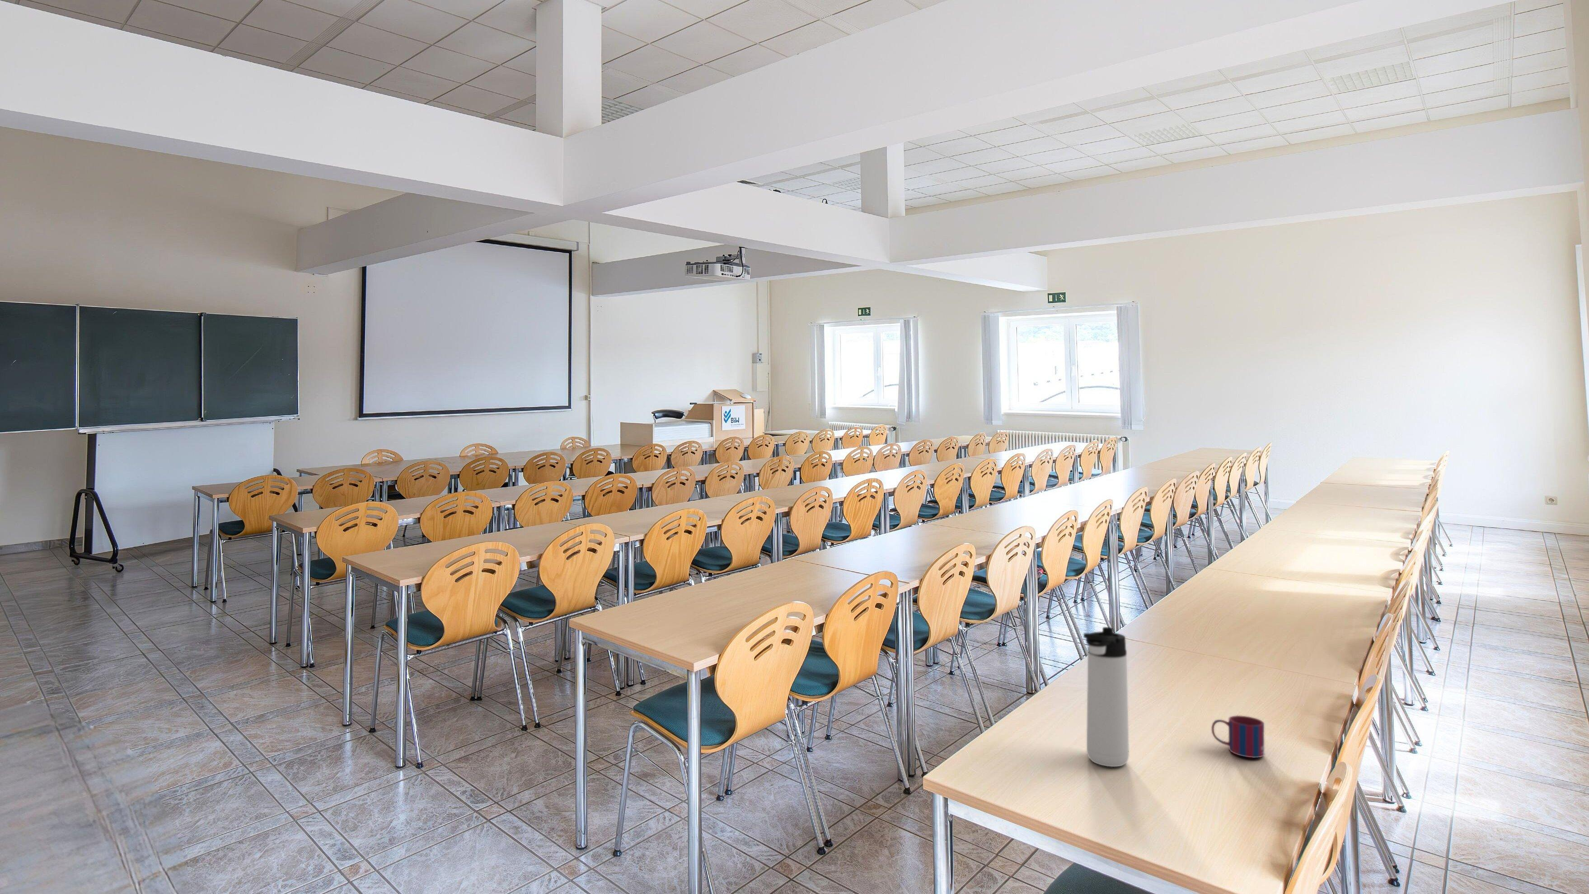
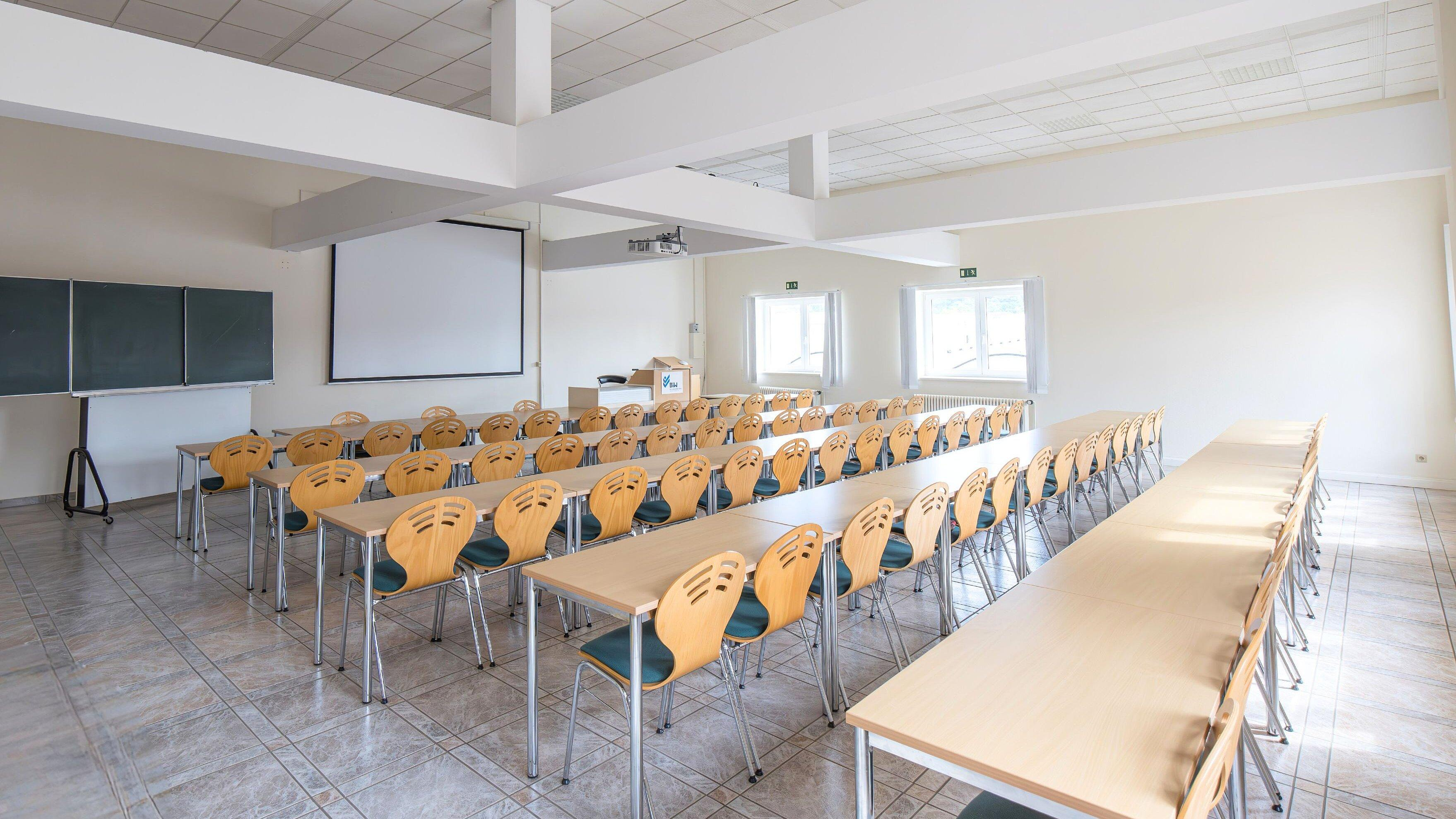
- mug [1210,715,1265,759]
- thermos bottle [1083,627,1130,767]
